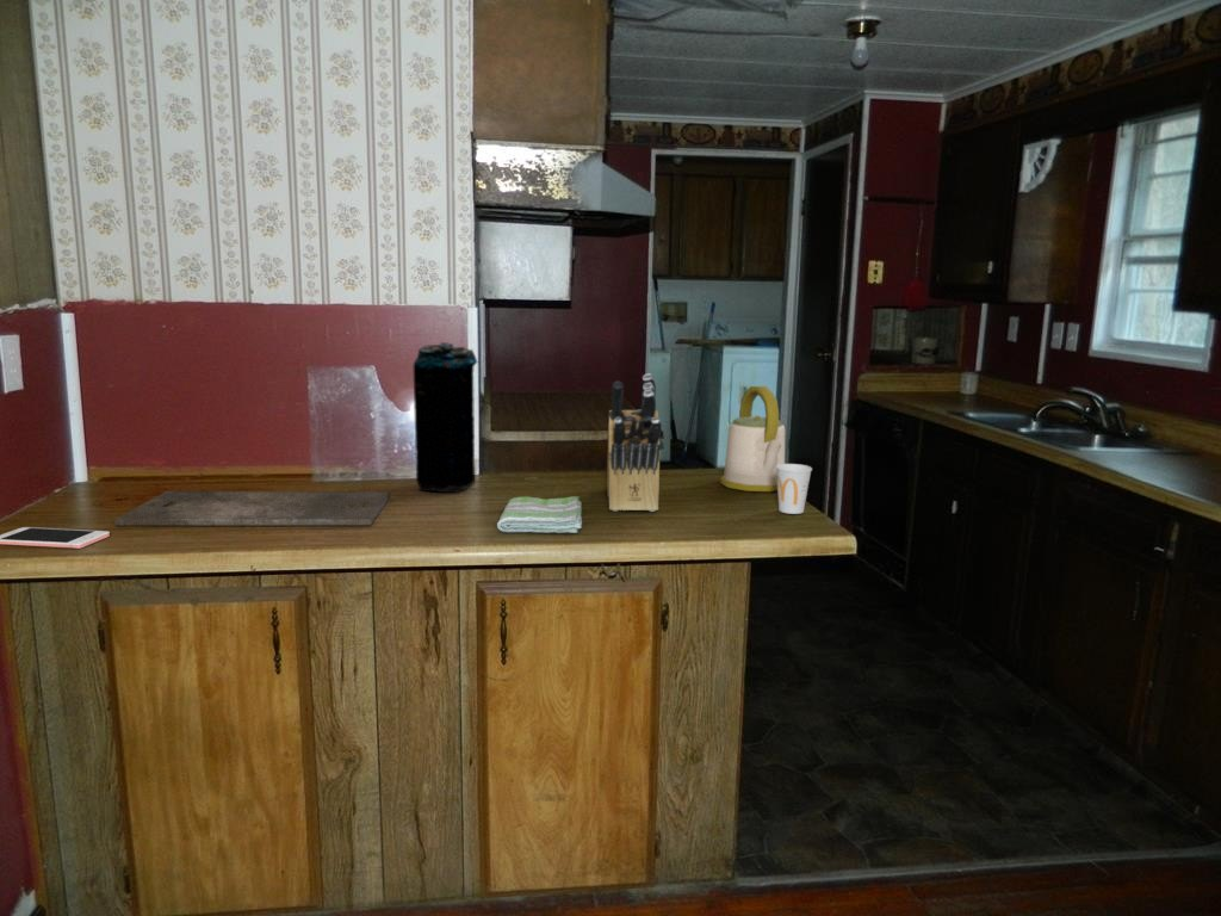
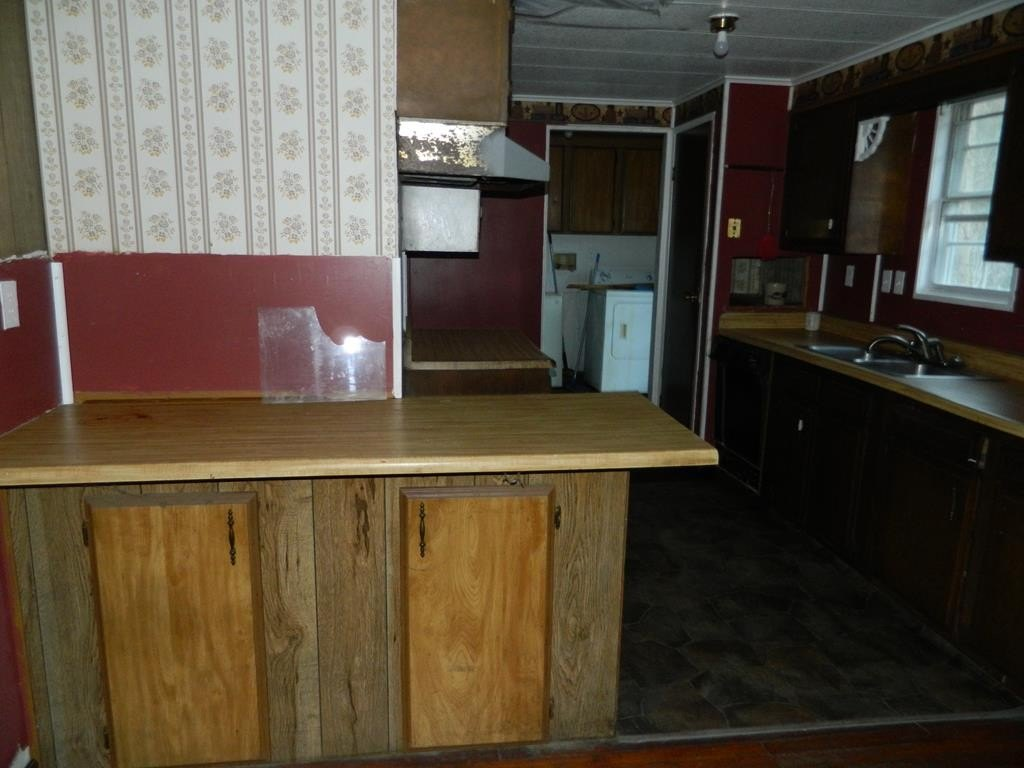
- cup [776,463,813,515]
- knife block [606,372,663,513]
- cell phone [0,526,111,550]
- beverage can [413,341,478,494]
- kettle [719,385,786,493]
- cutting board [113,490,391,526]
- dish towel [496,495,583,534]
